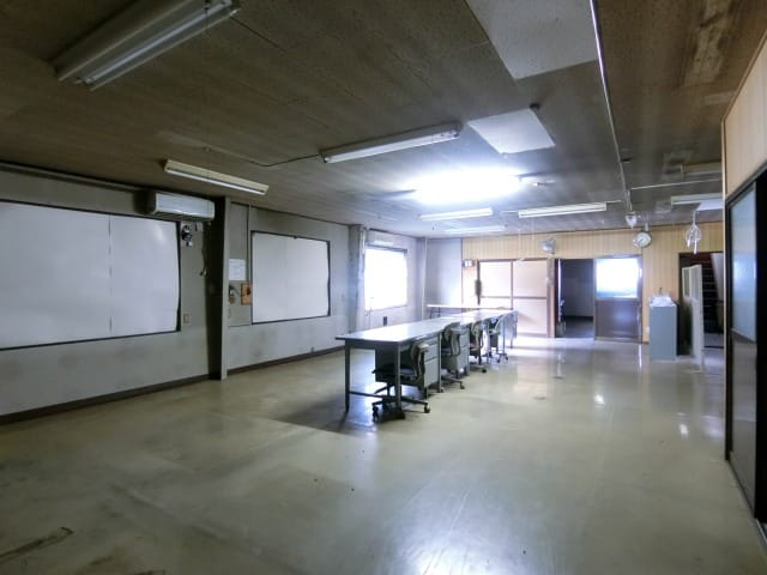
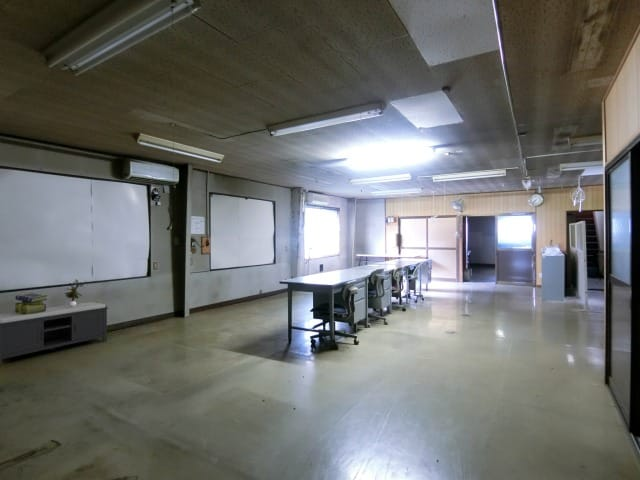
+ potted plant [62,279,87,307]
+ bench [0,301,109,367]
+ stack of books [13,292,48,315]
